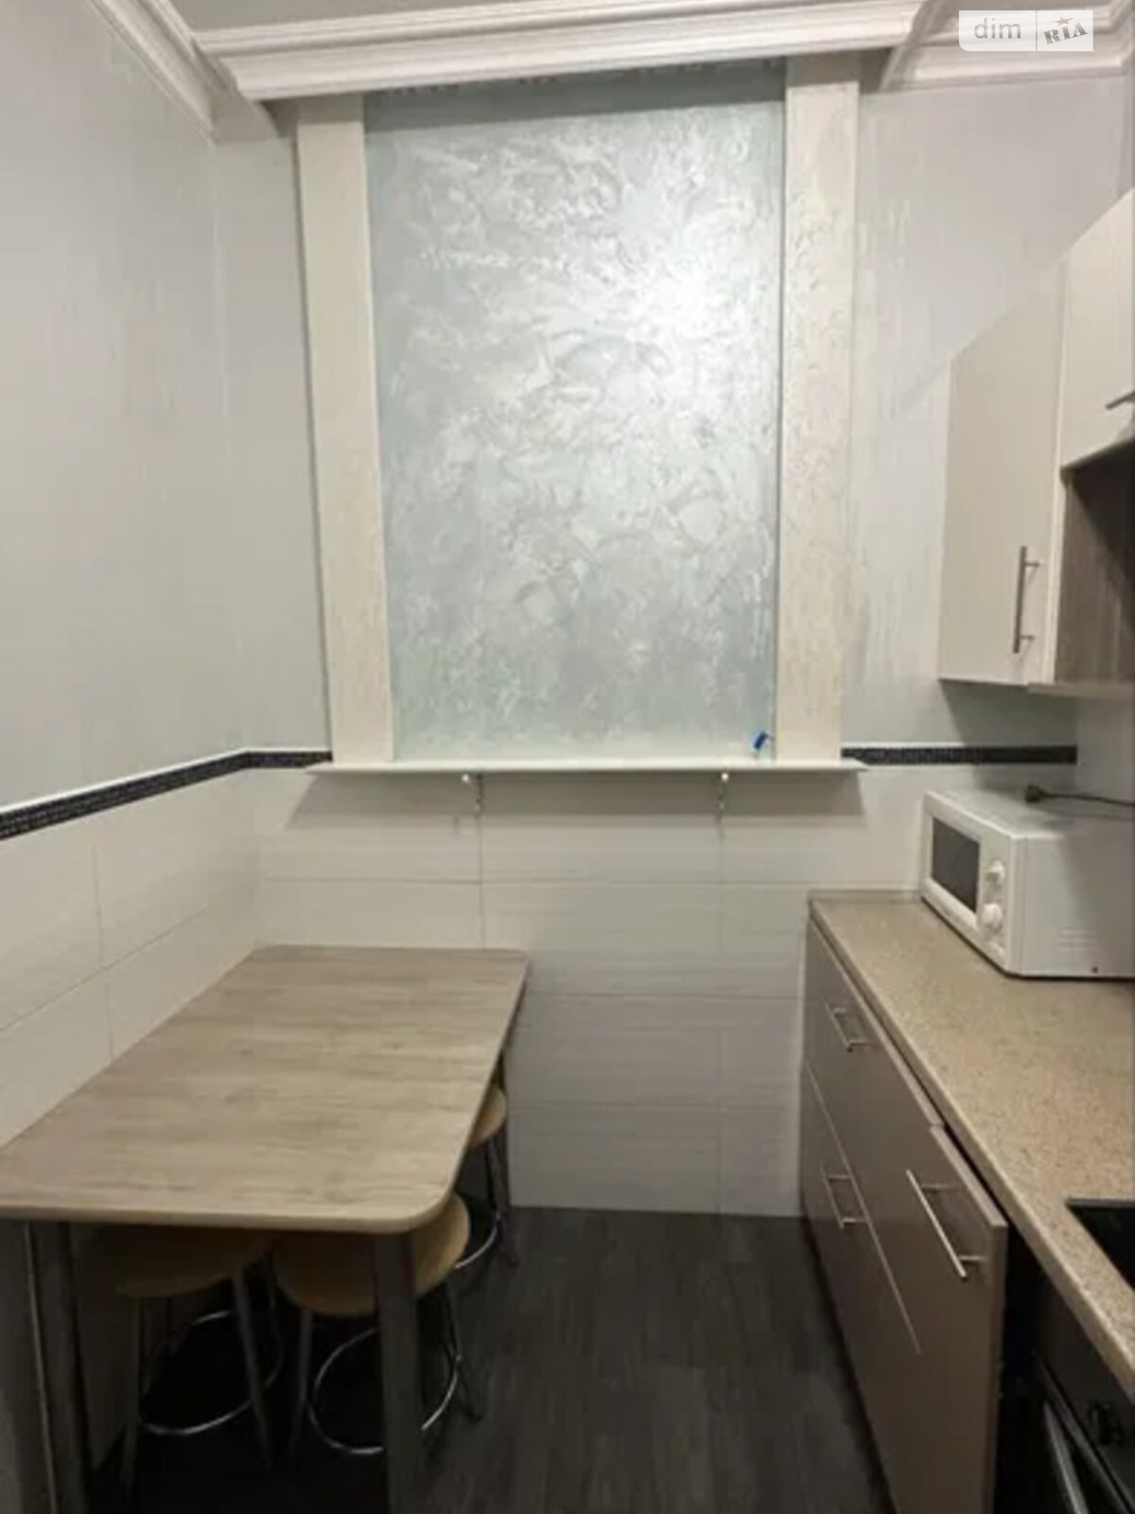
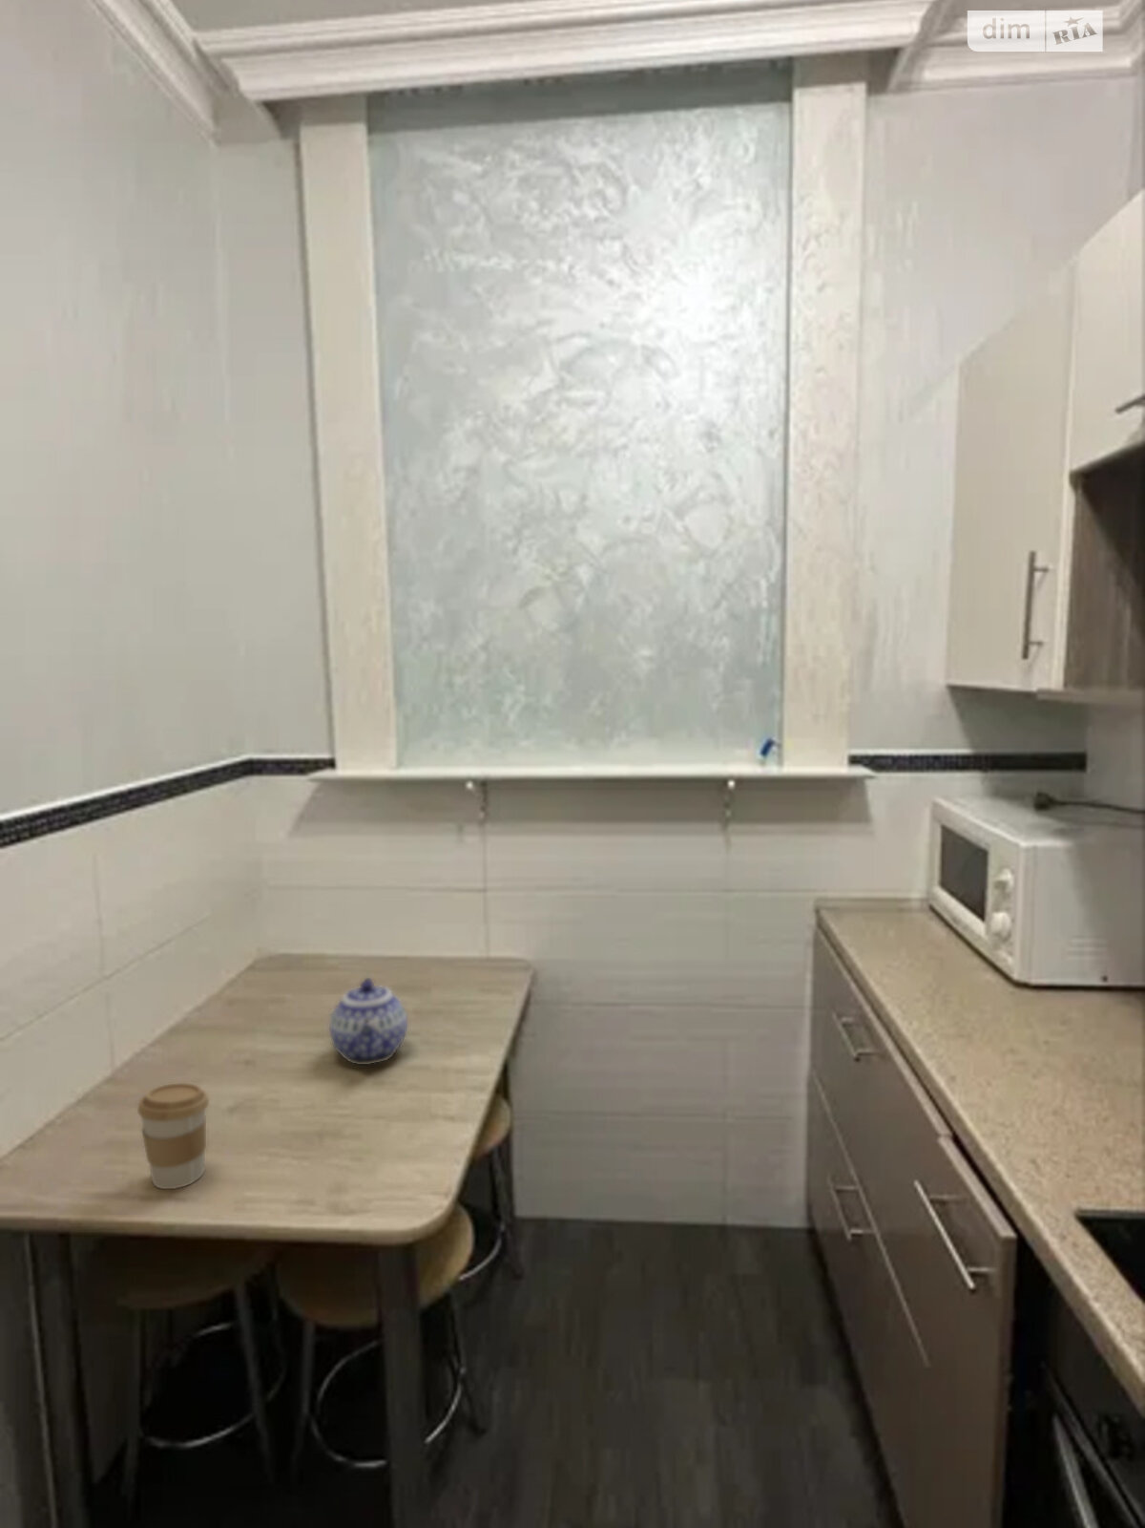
+ coffee cup [136,1082,210,1190]
+ teapot [328,977,409,1066]
